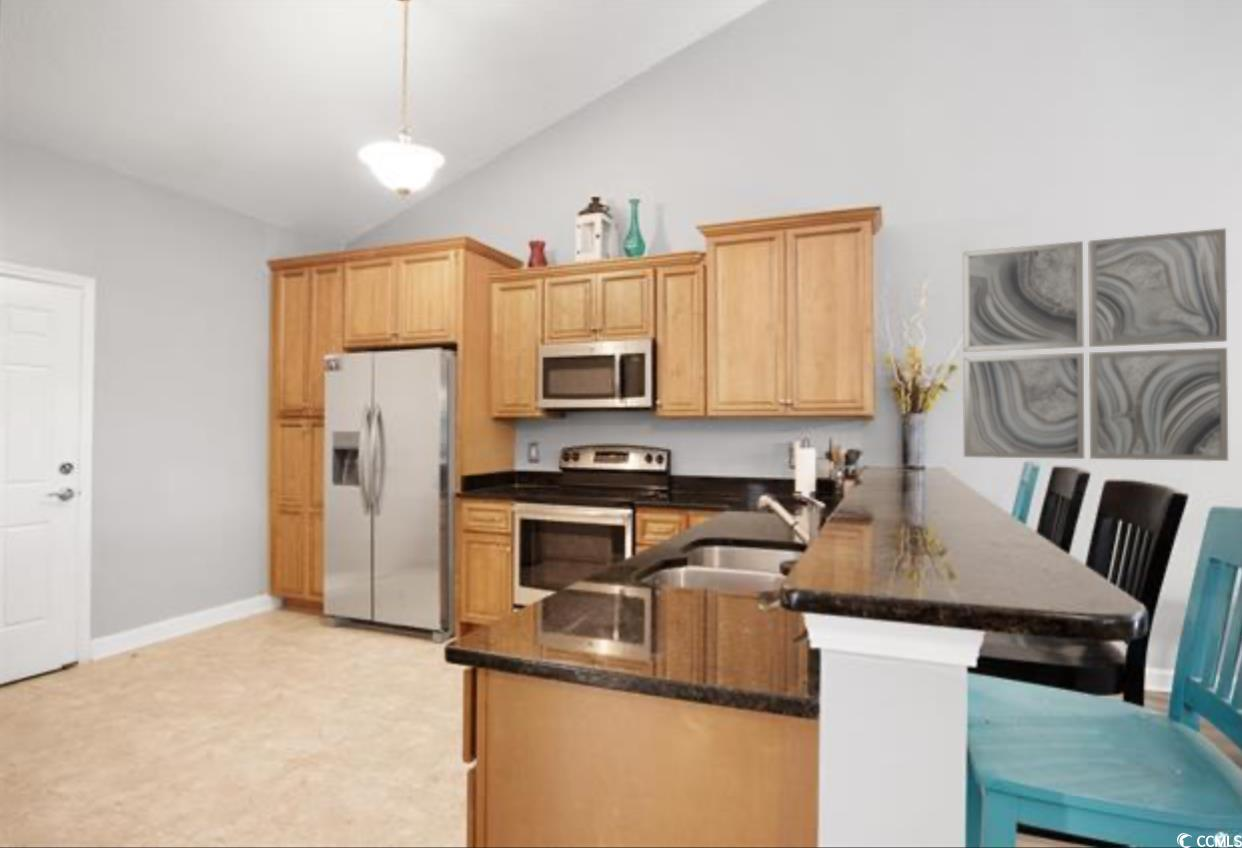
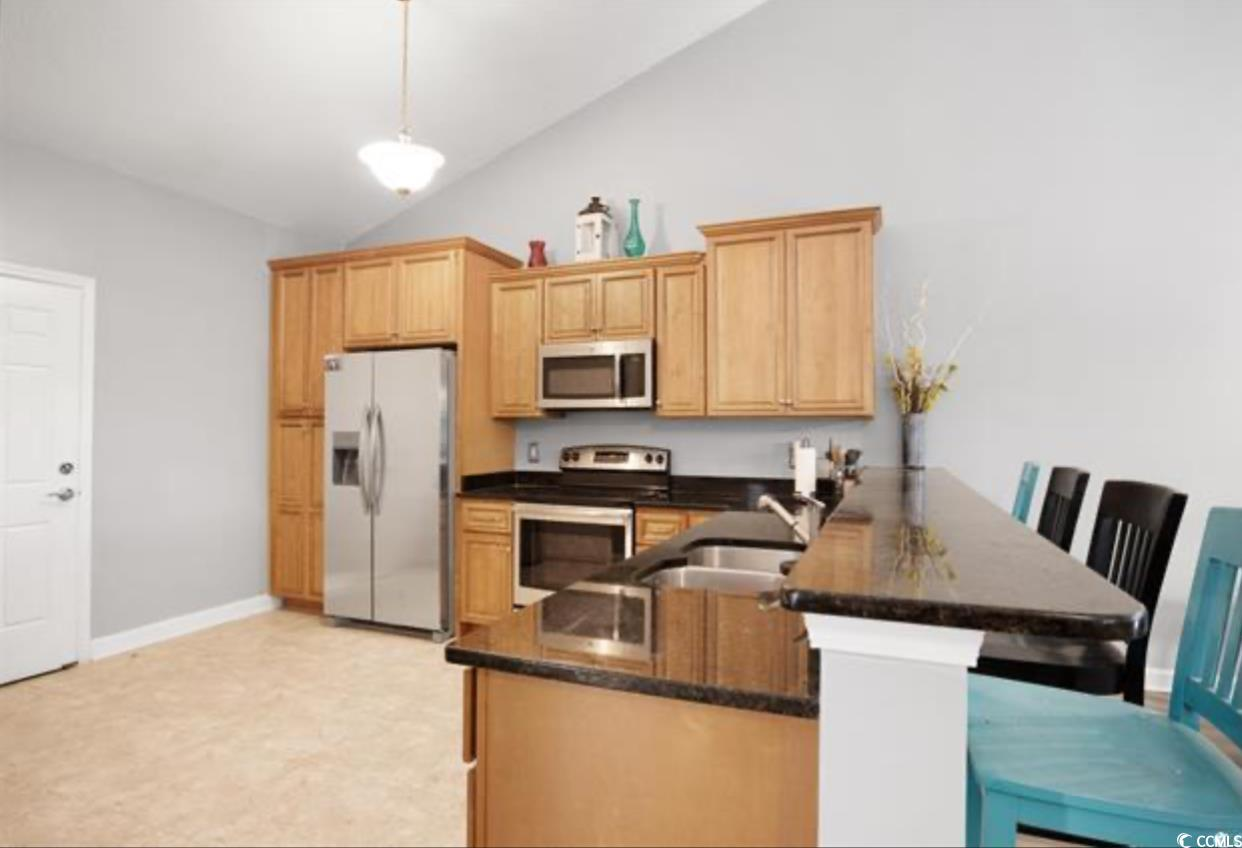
- wall art [962,227,1229,462]
